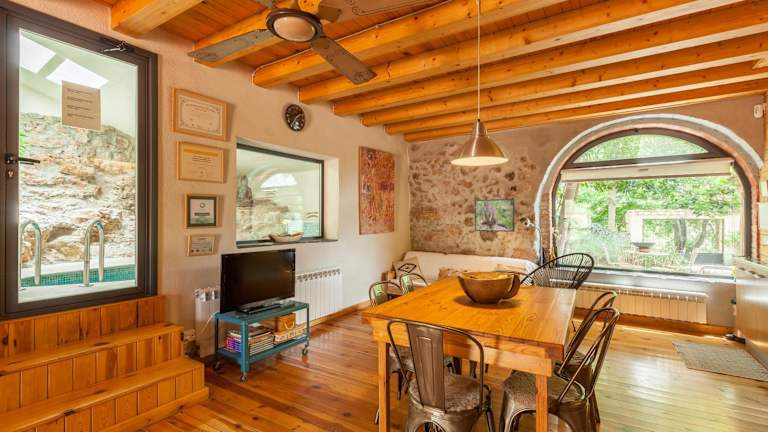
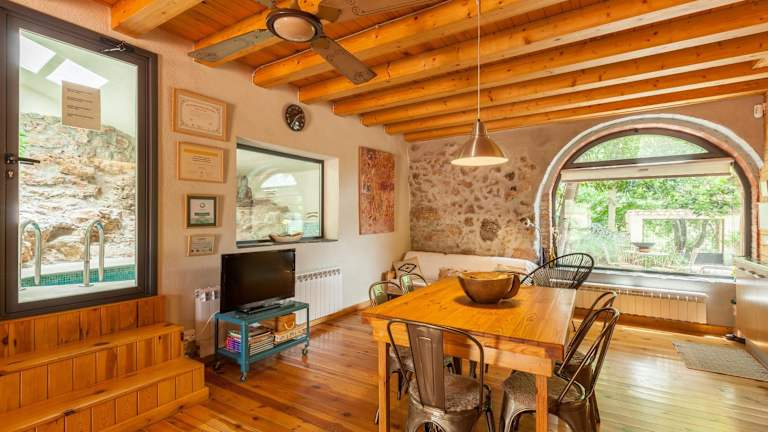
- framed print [474,198,516,233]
